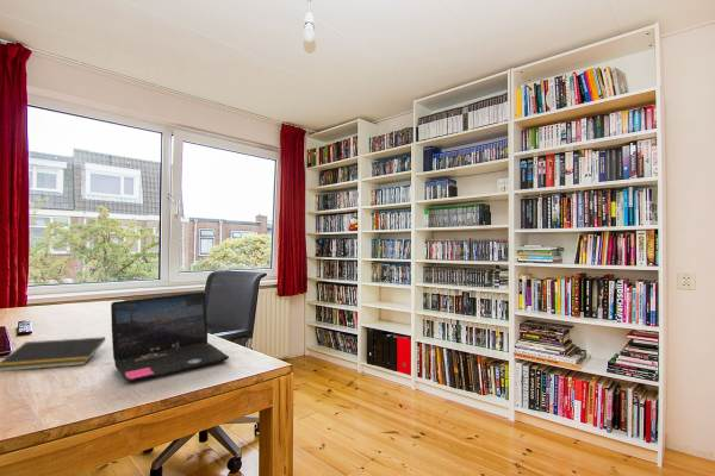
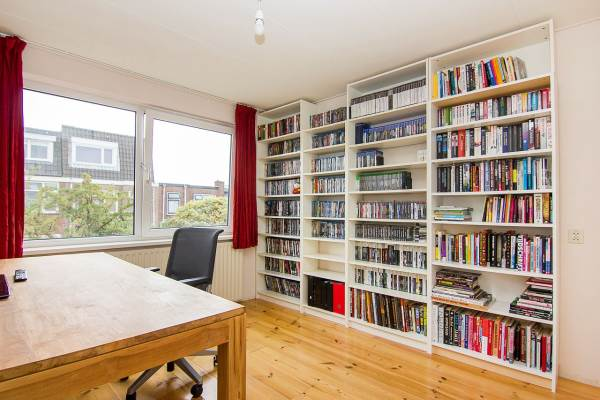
- notepad [0,336,106,372]
- laptop [110,292,230,383]
